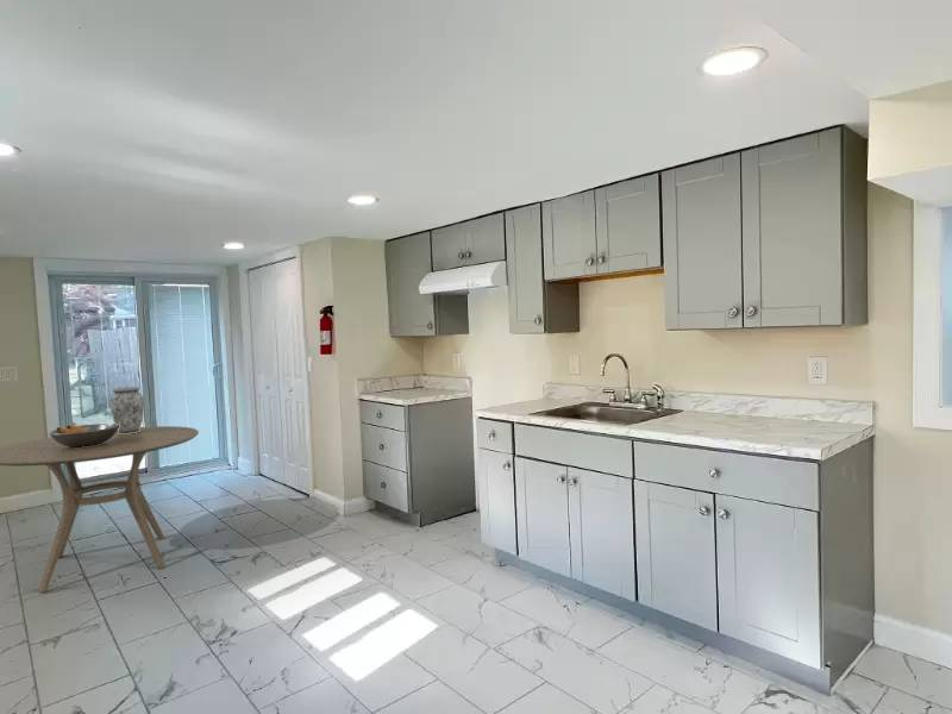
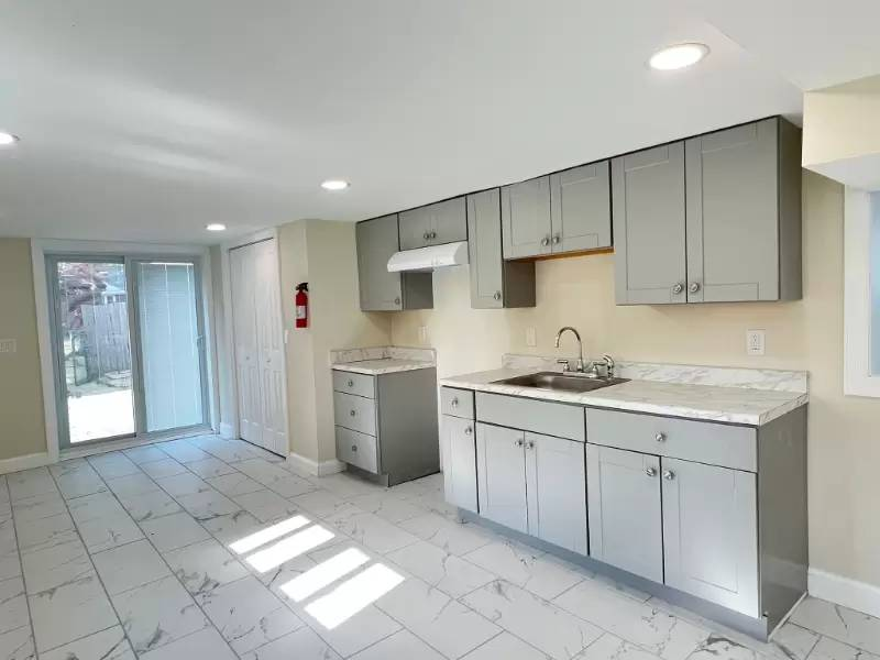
- dining table [0,425,200,594]
- fruit bowl [48,422,120,447]
- vase [108,386,145,434]
